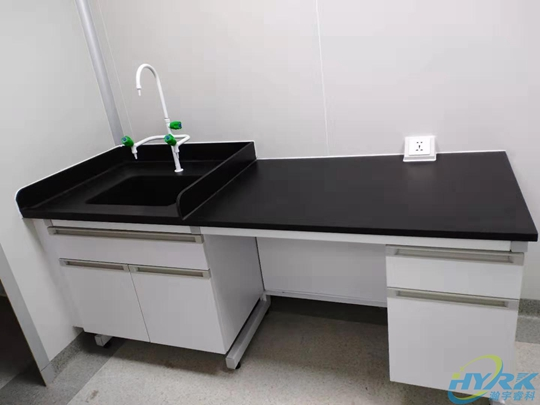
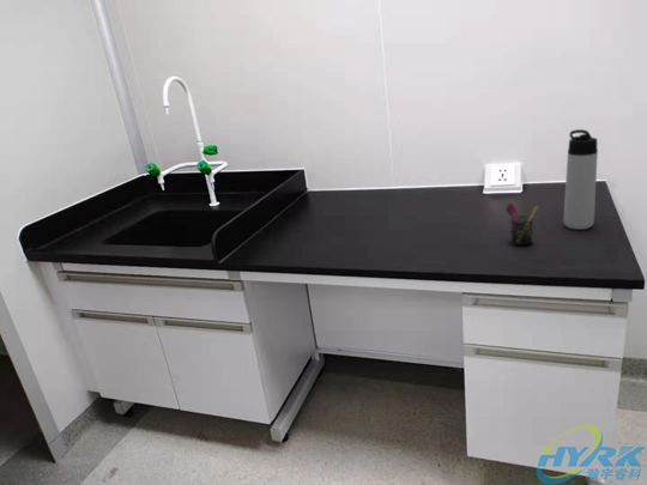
+ thermos bottle [562,128,599,230]
+ pen holder [504,201,539,247]
